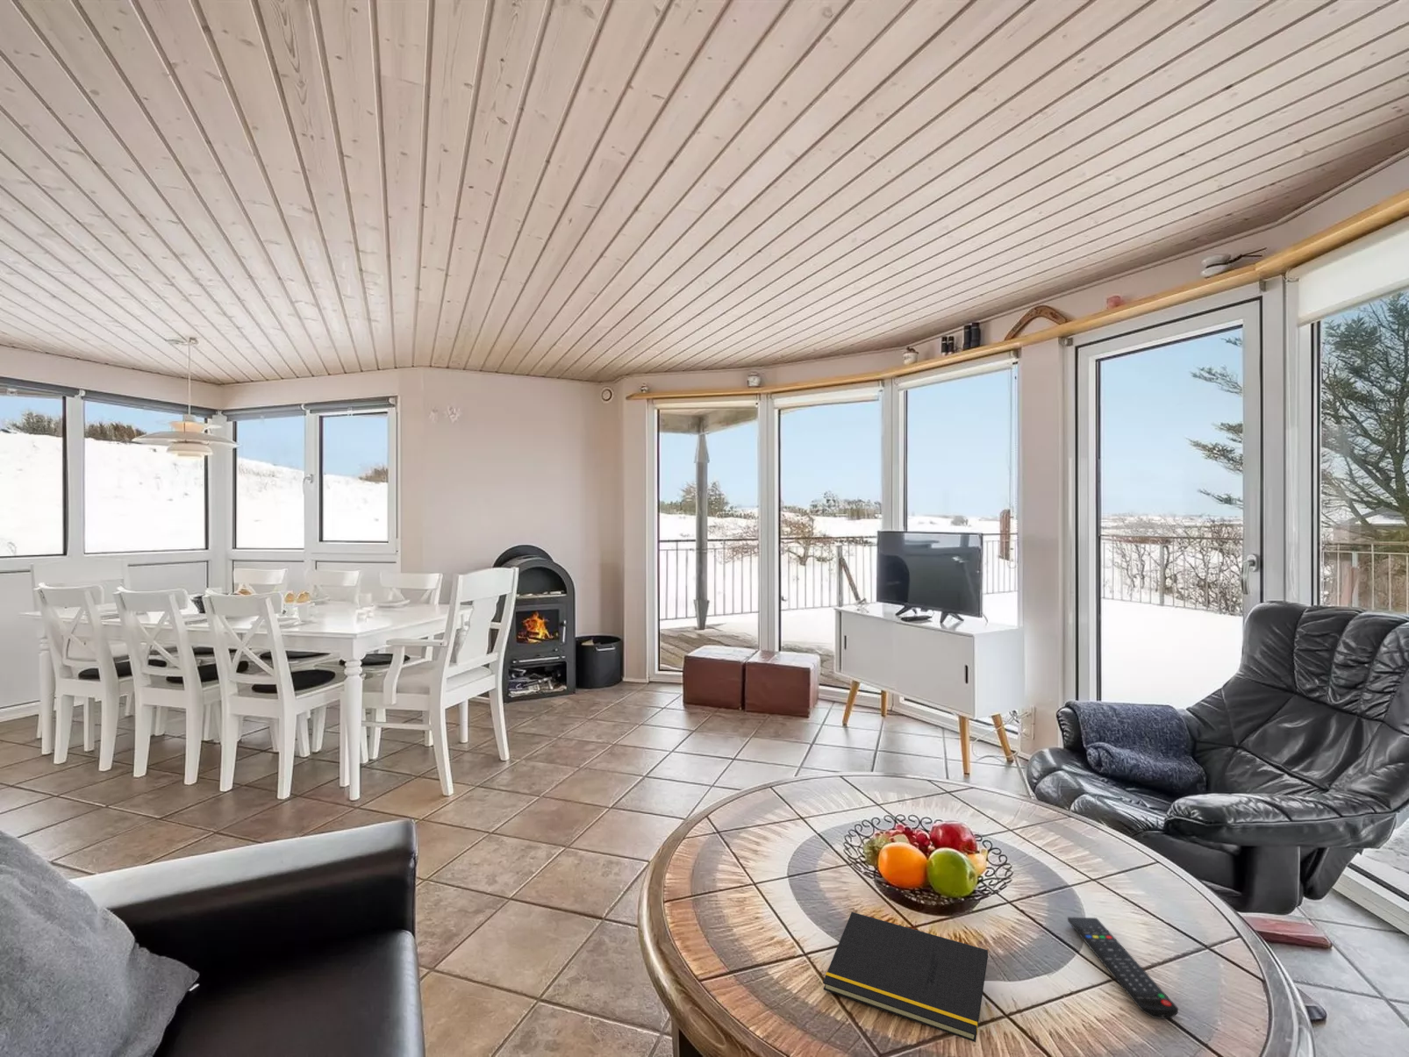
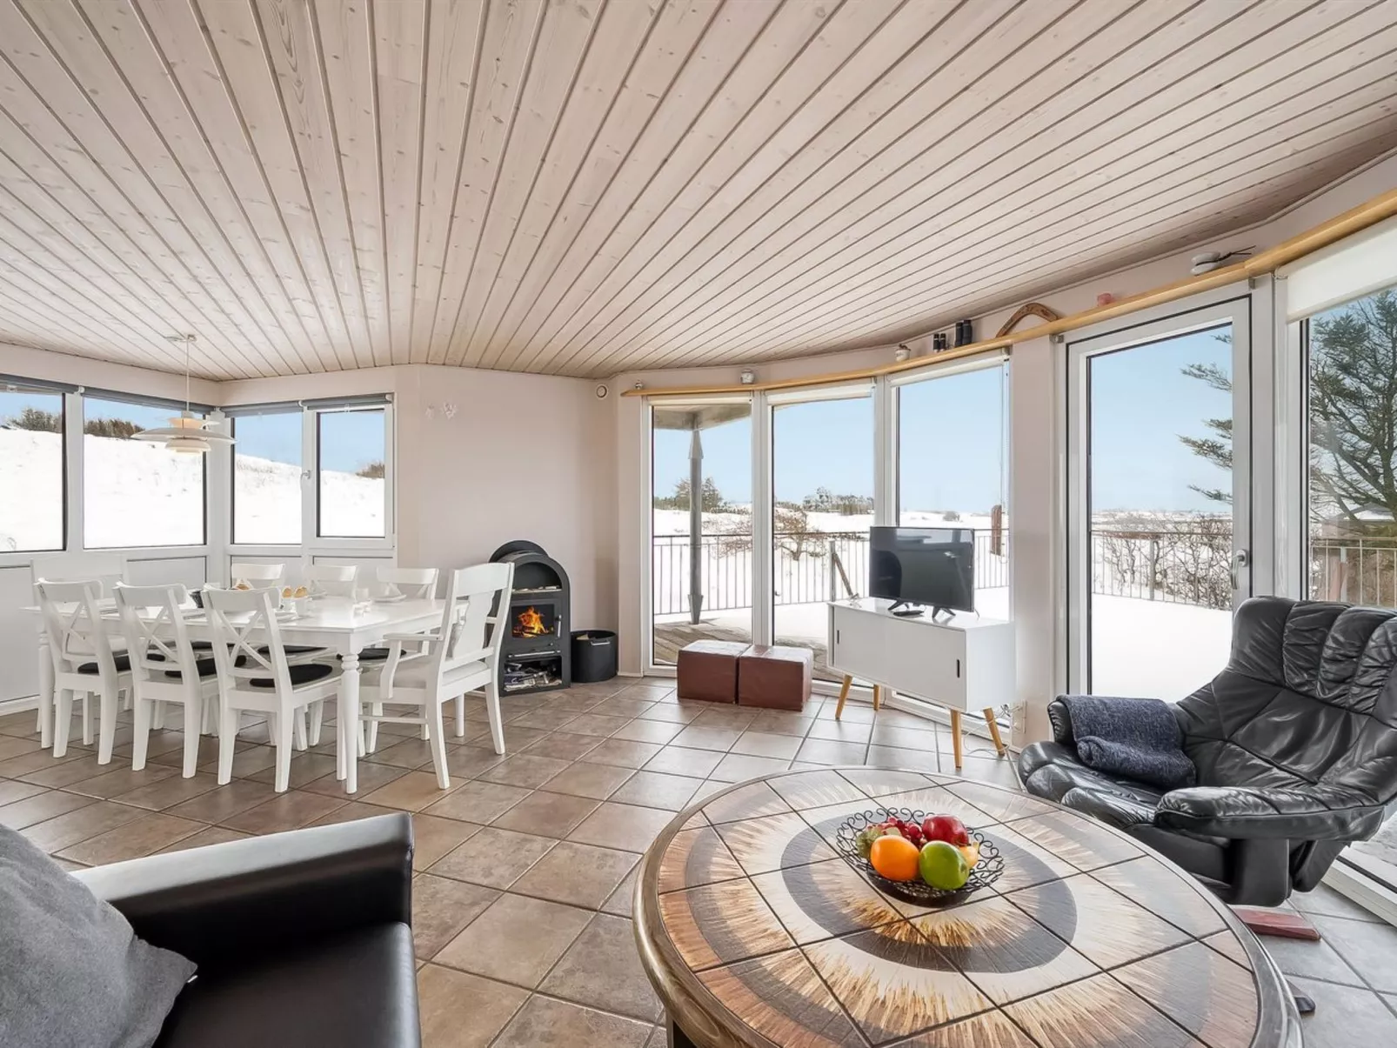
- remote control [1067,917,1179,1020]
- notepad [822,912,989,1043]
